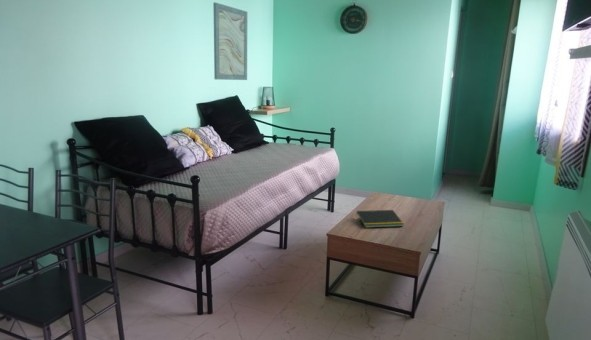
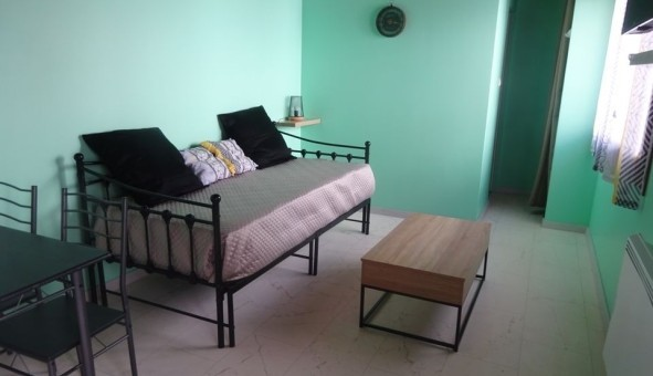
- wall art [212,1,248,81]
- notepad [355,209,404,229]
